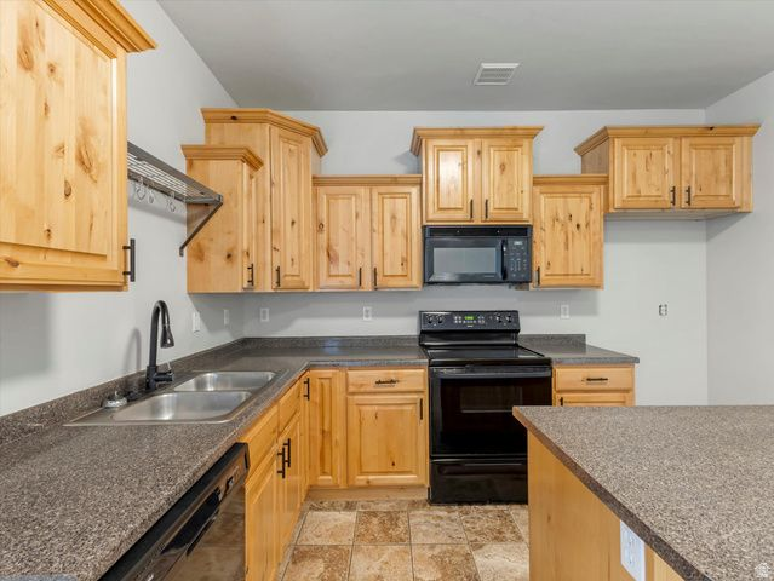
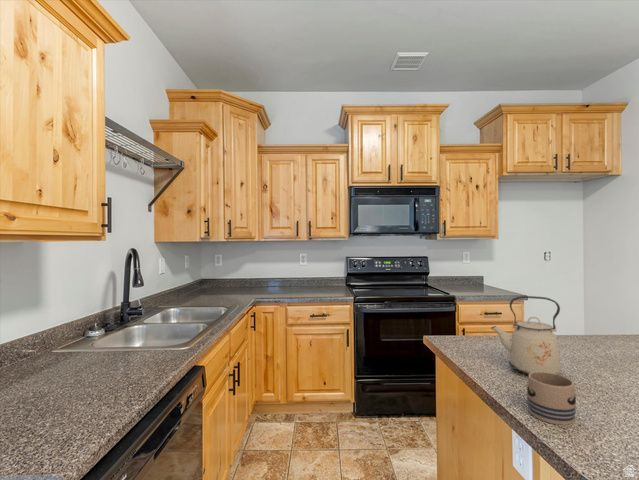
+ mug [526,372,577,426]
+ kettle [490,295,562,376]
